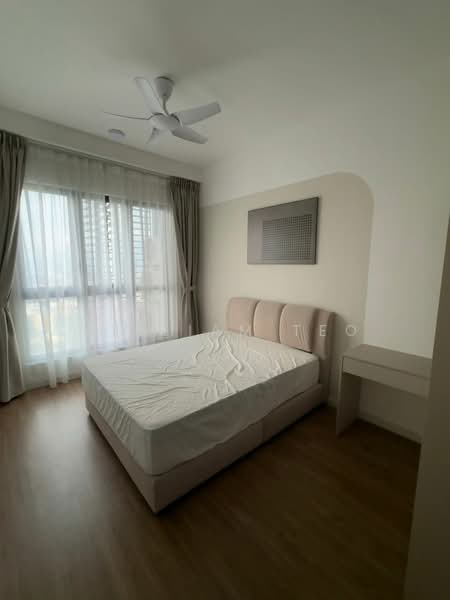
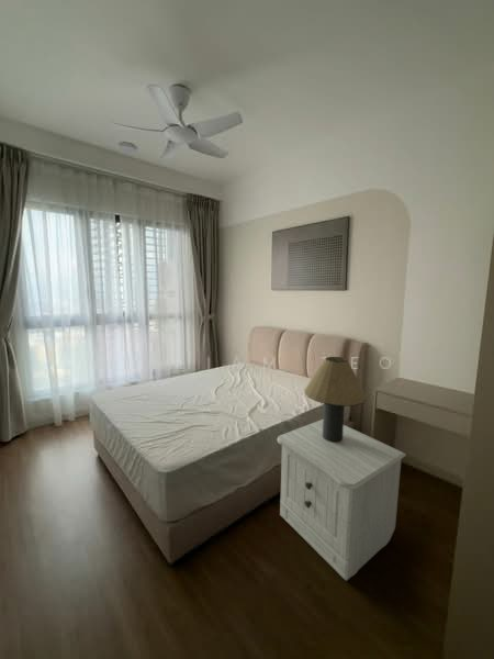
+ nightstand [277,418,407,582]
+ table lamp [303,356,368,443]
